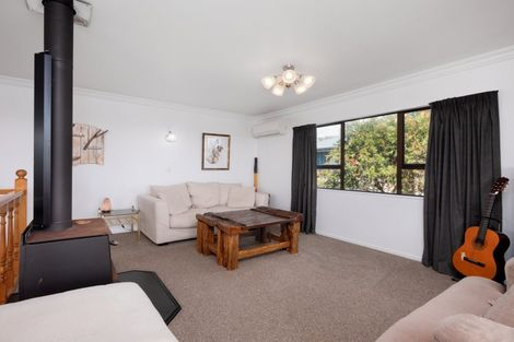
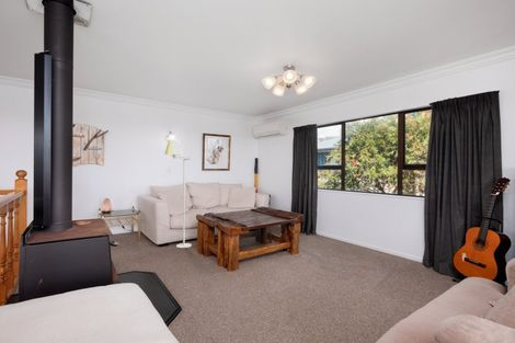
+ floor lamp [164,139,193,249]
